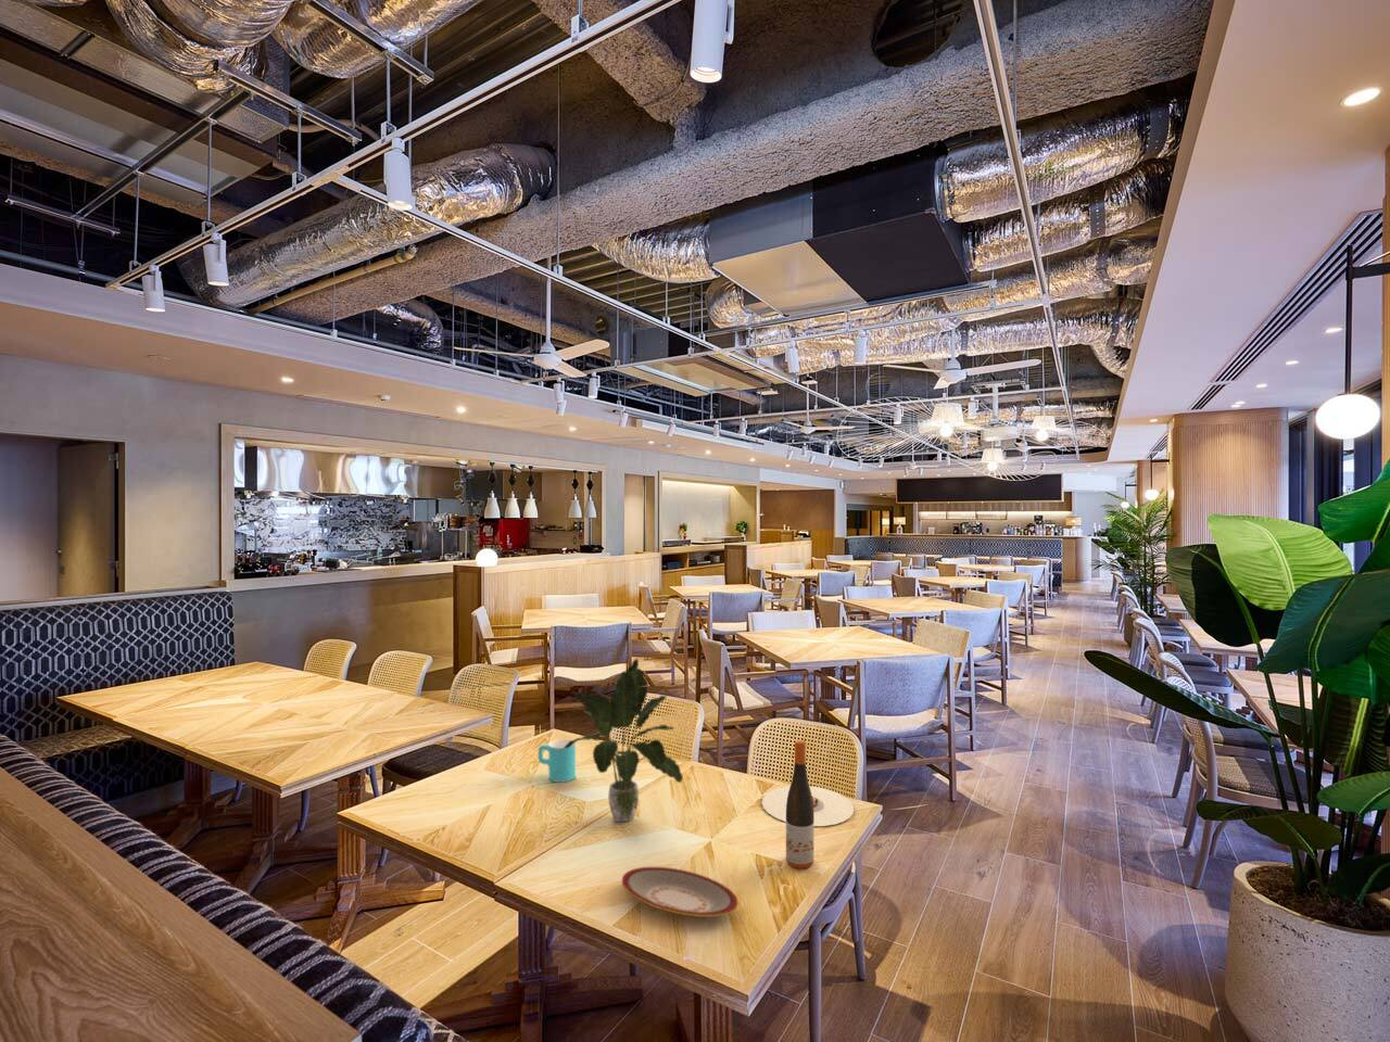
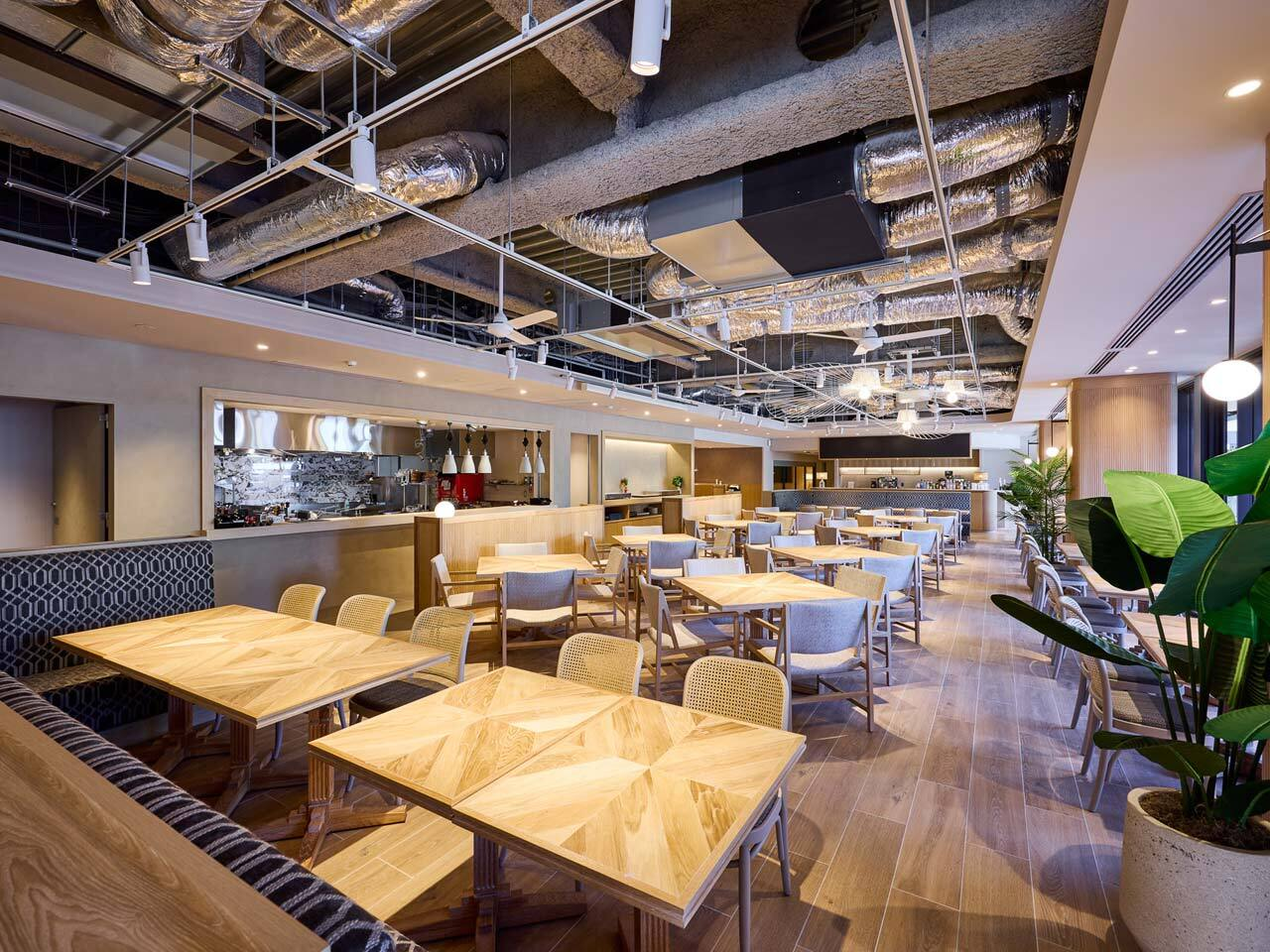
- cup [537,738,577,784]
- plate [762,785,855,827]
- plate [622,866,740,918]
- wine bottle [785,739,815,869]
- potted plant [560,658,684,823]
